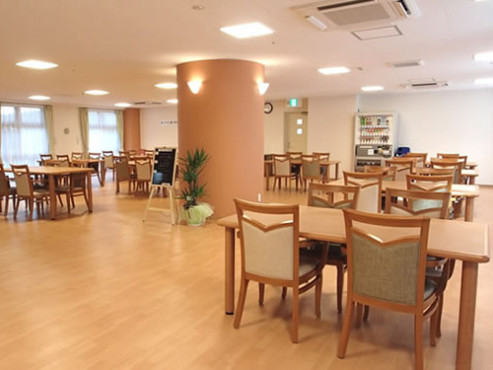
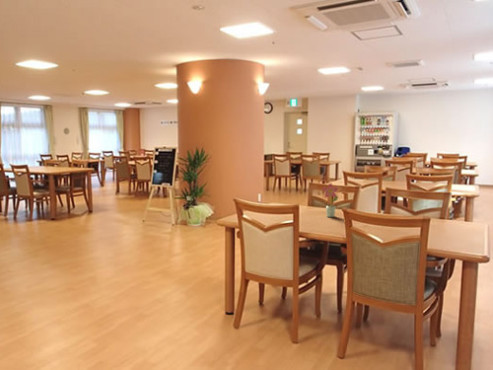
+ potted flower [321,182,339,218]
